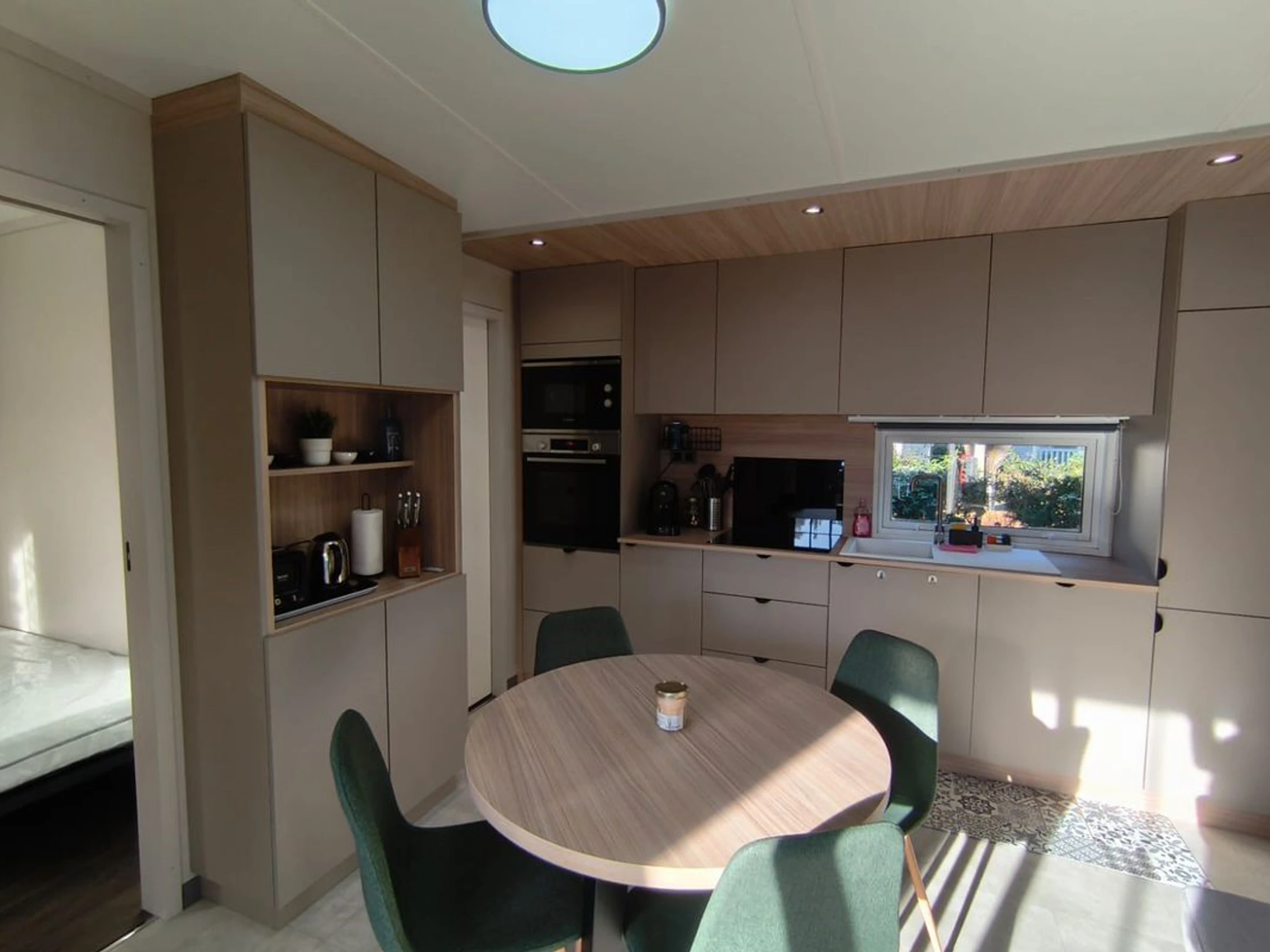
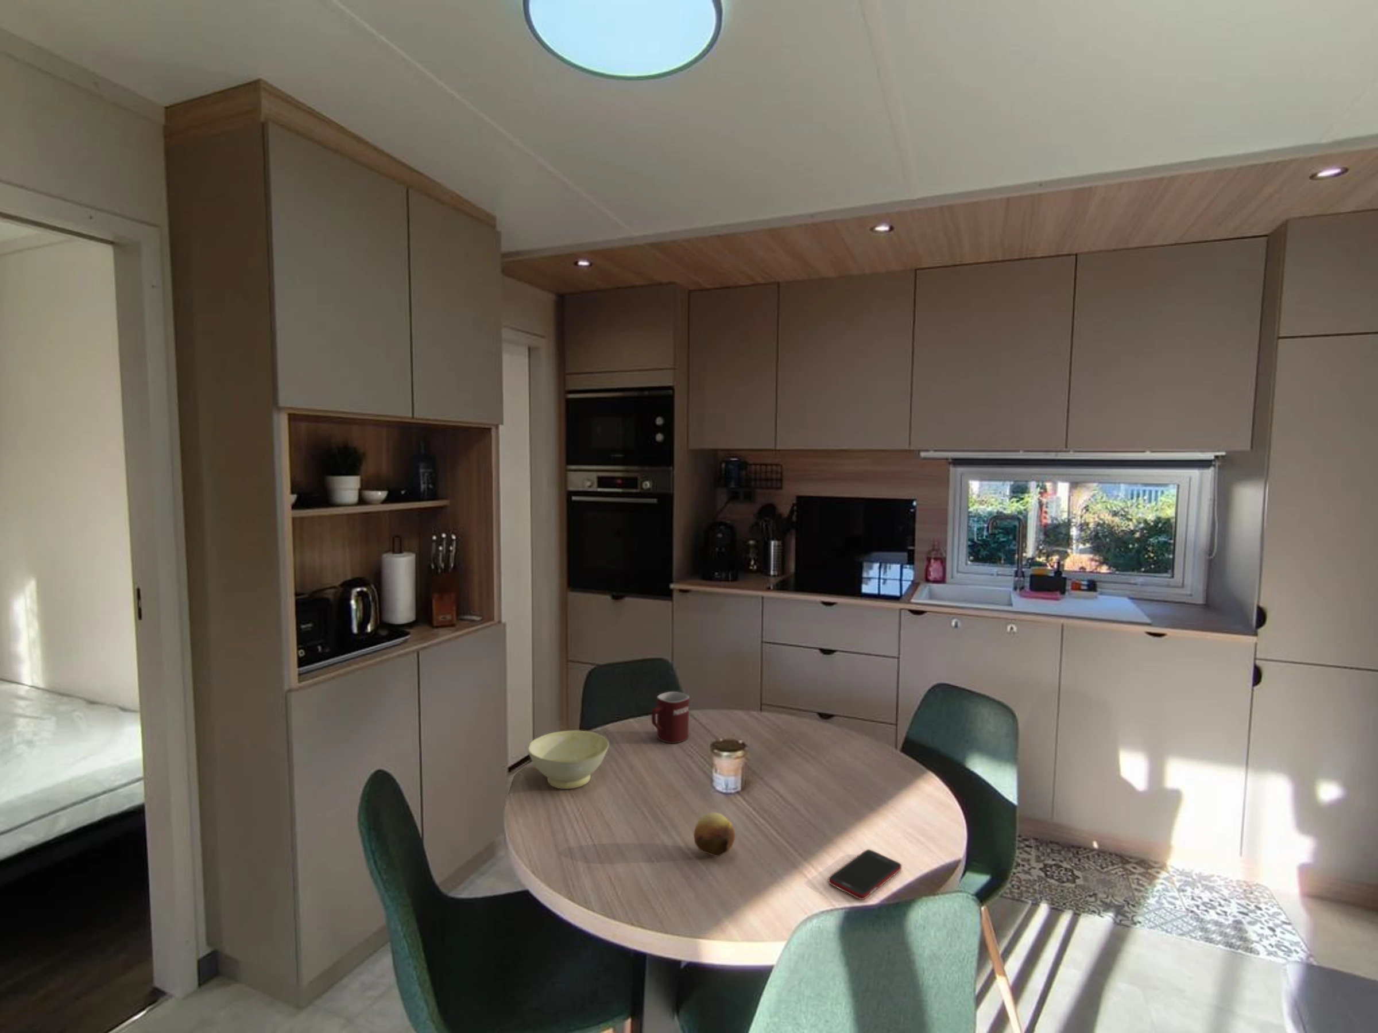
+ fruit [693,812,736,857]
+ cell phone [828,849,902,901]
+ bowl [527,730,610,790]
+ mug [651,691,690,743]
